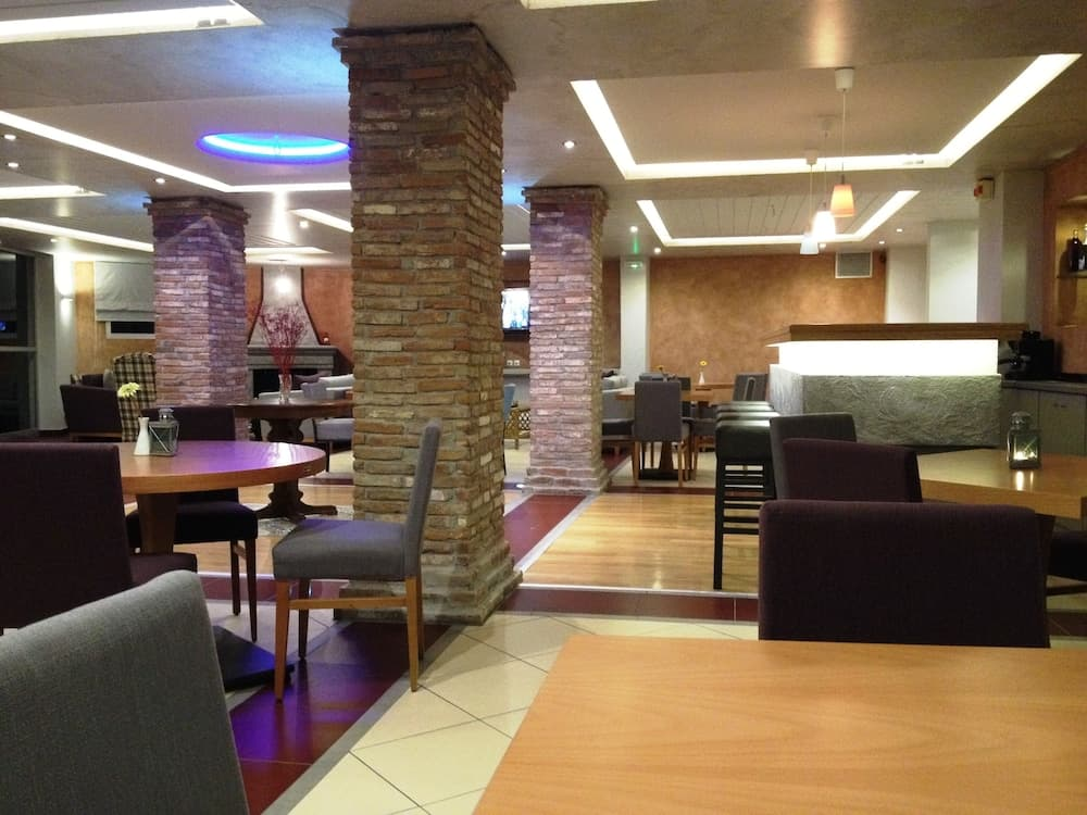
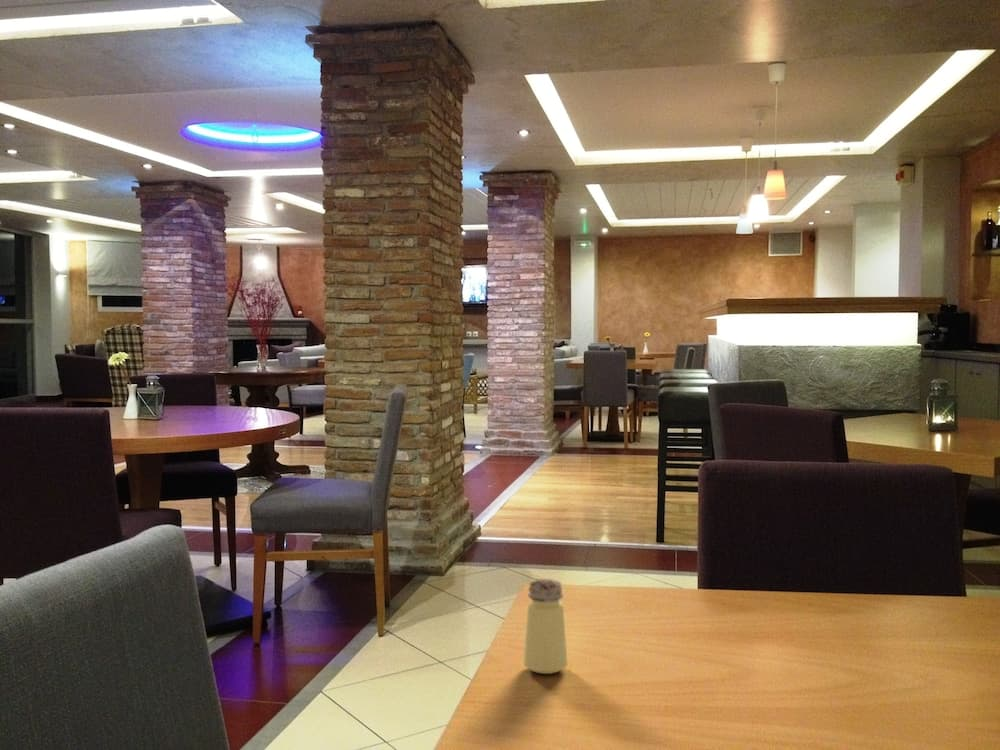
+ saltshaker [522,578,569,675]
